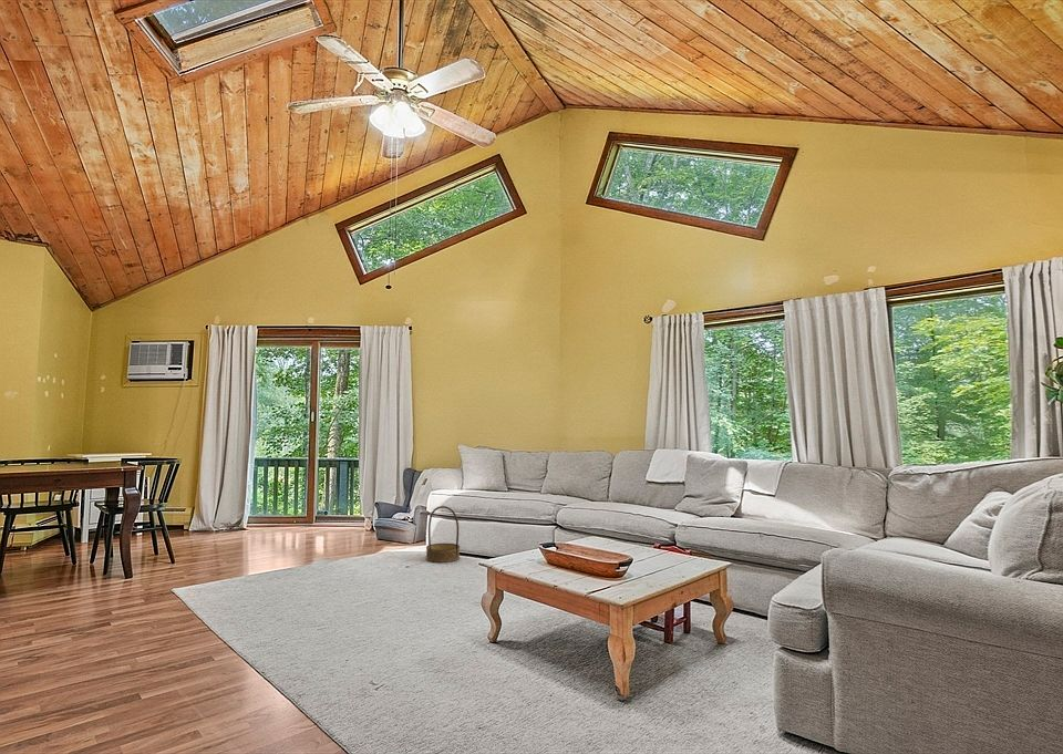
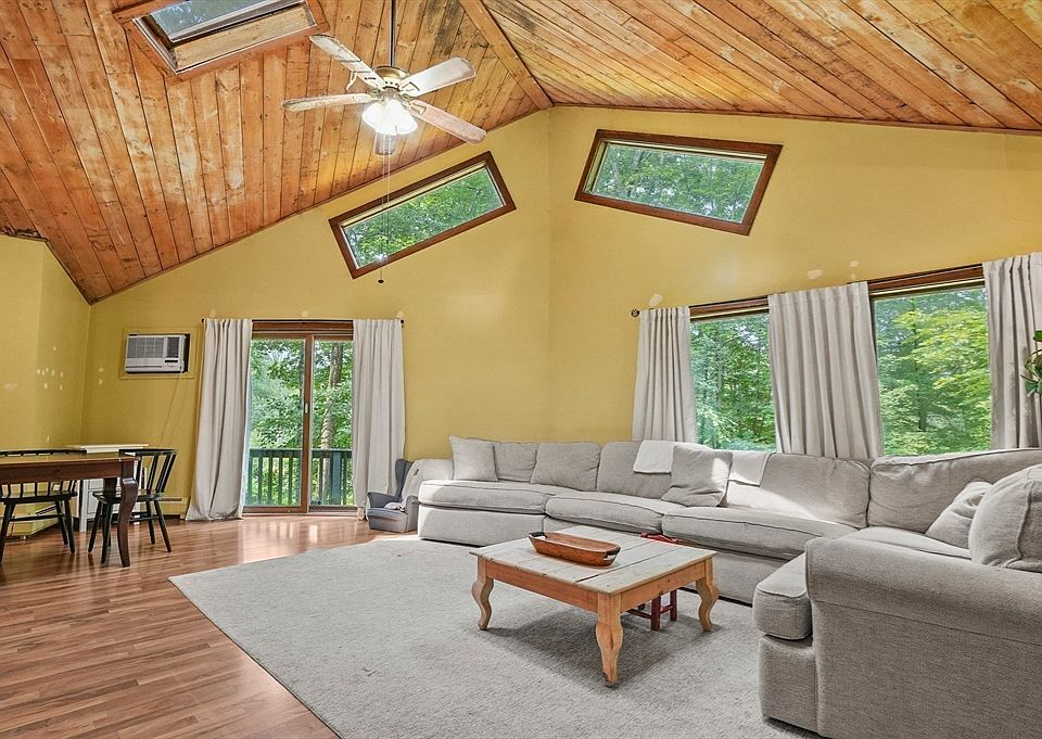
- basket [425,505,461,564]
